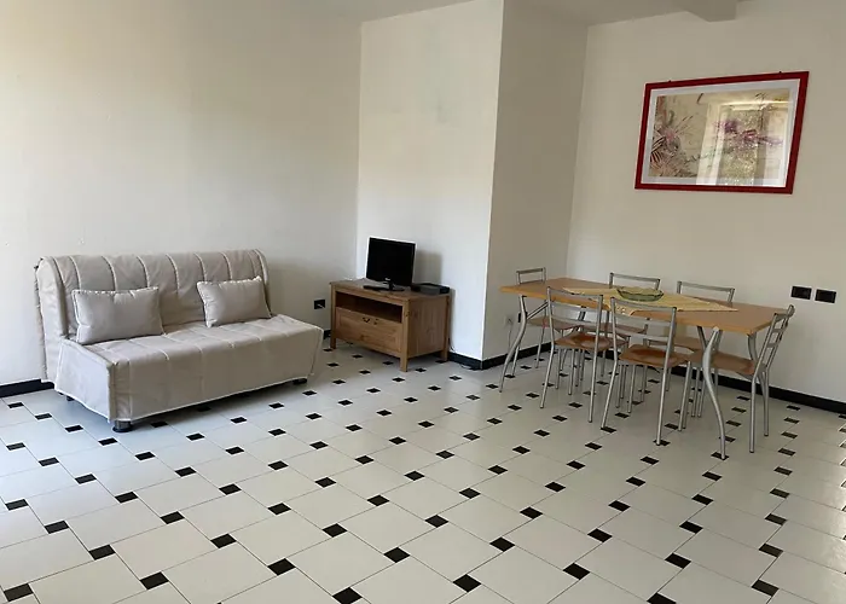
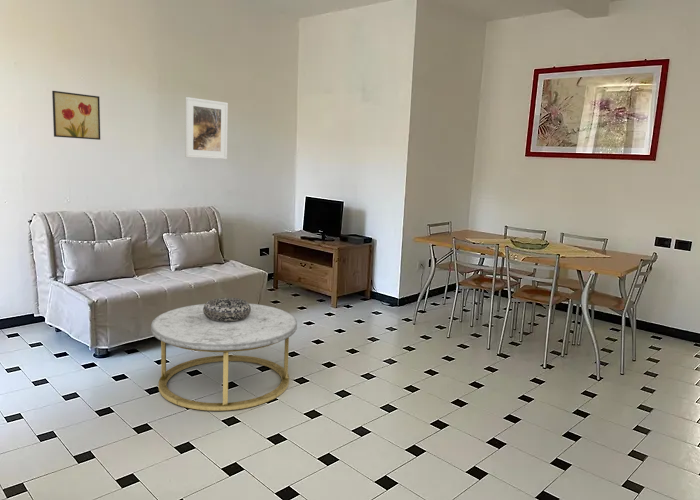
+ coffee table [150,302,298,412]
+ decorative bowl [203,297,251,321]
+ wall art [51,90,101,141]
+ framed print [184,96,229,160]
